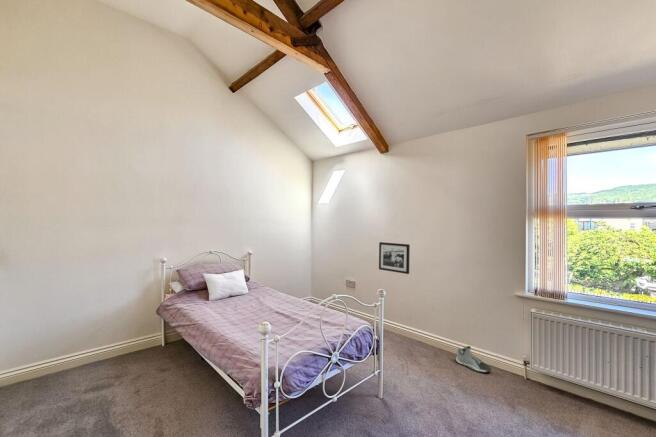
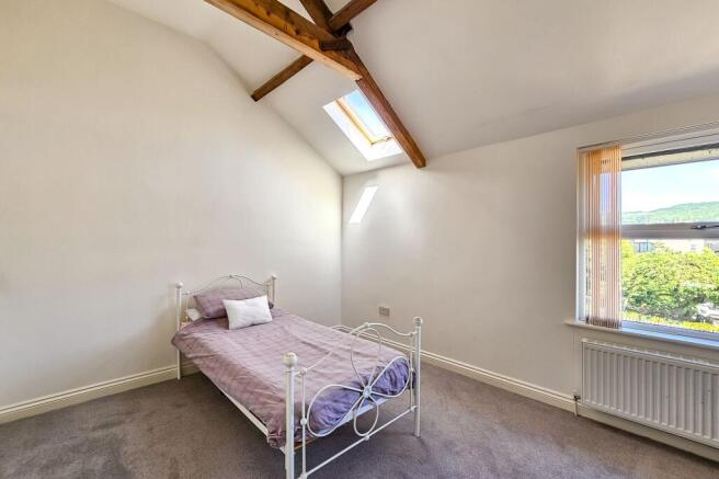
- picture frame [378,241,411,275]
- sneaker [455,345,492,374]
